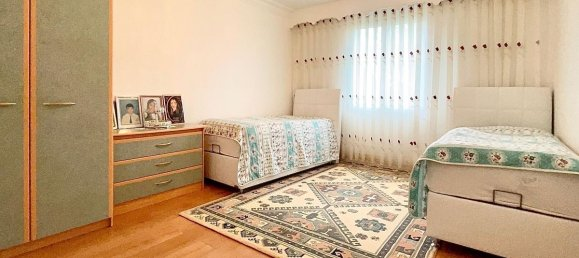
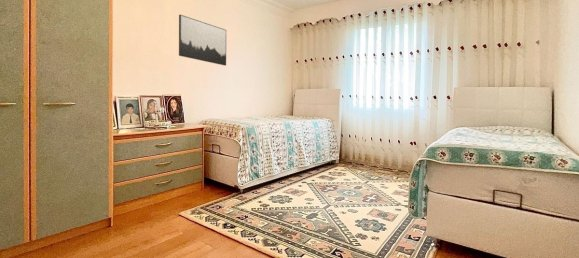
+ wall art [178,14,227,66]
